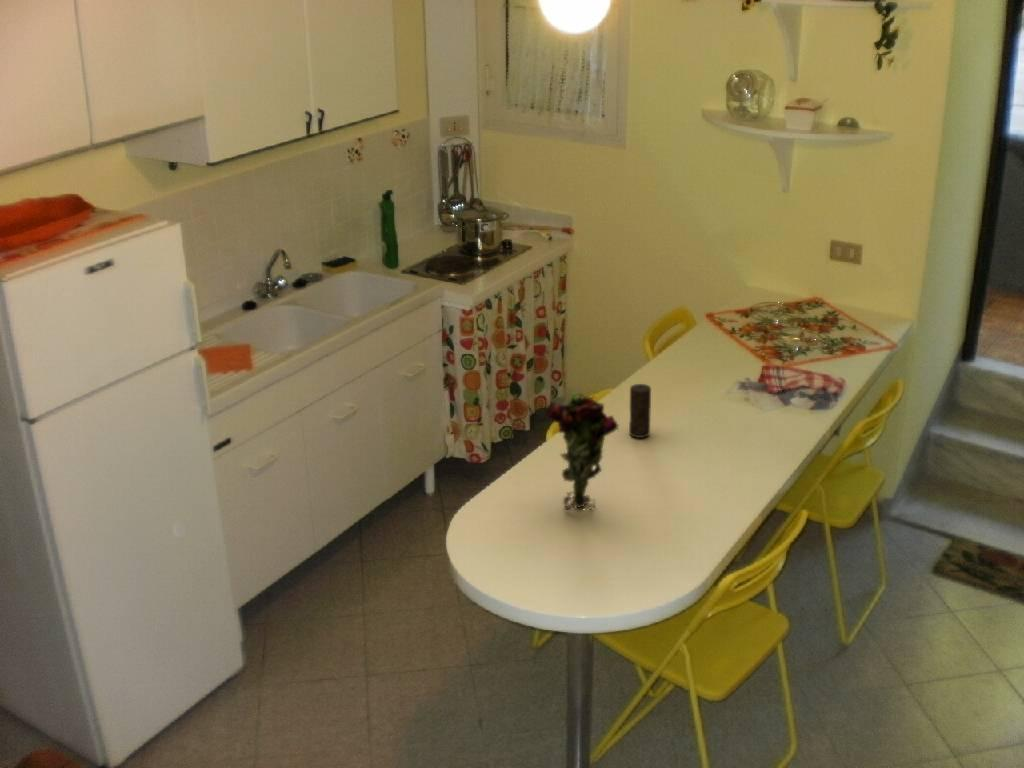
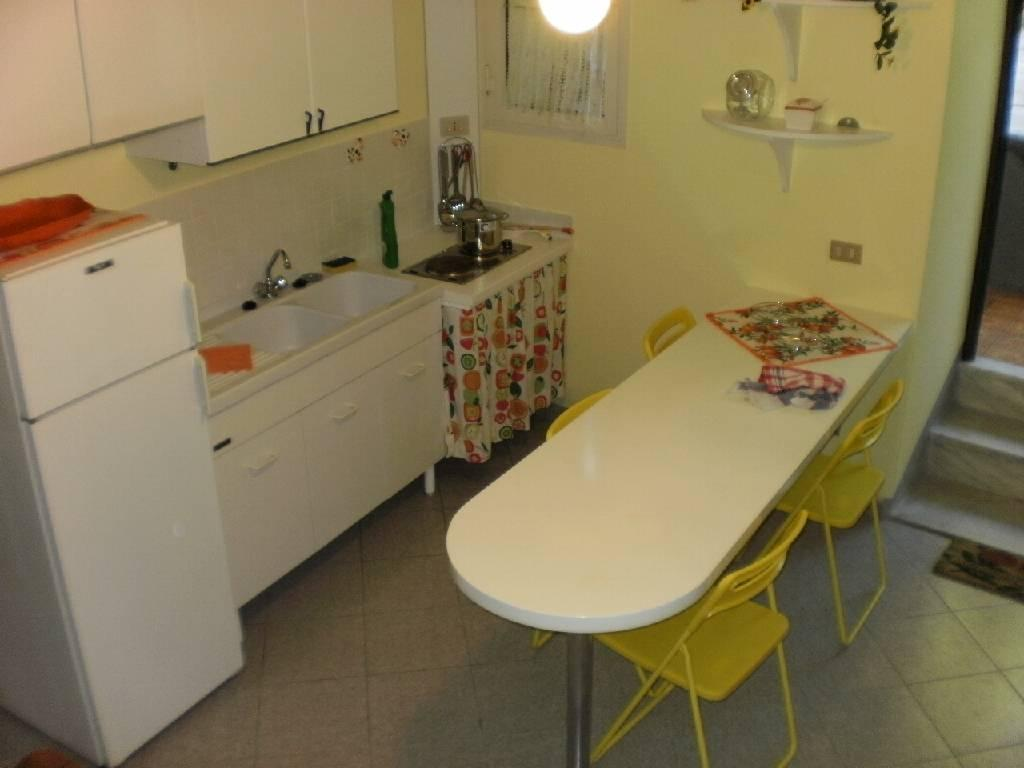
- flower [544,392,620,512]
- candle [628,383,652,439]
